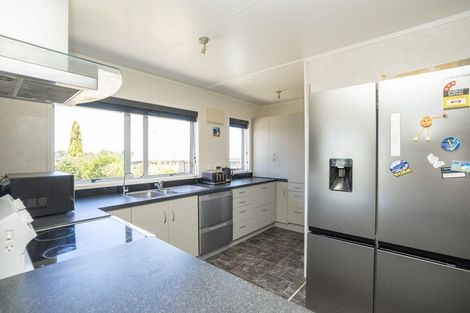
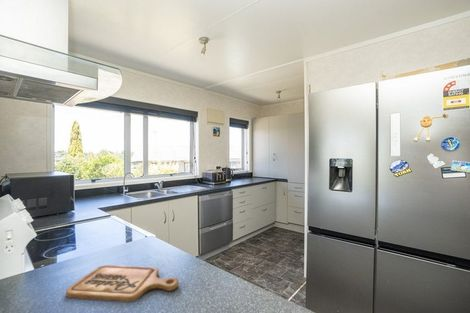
+ cutting board [65,264,179,303]
